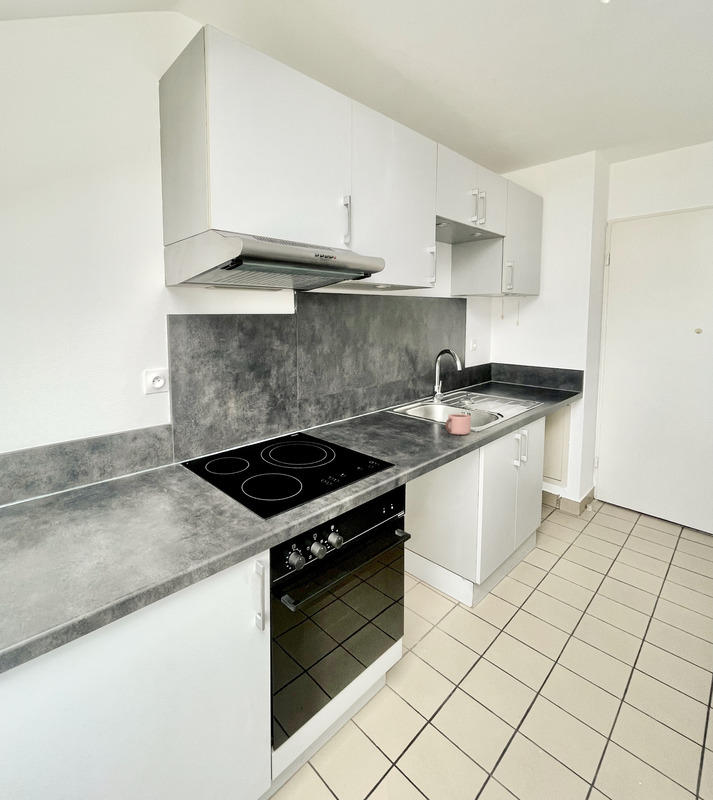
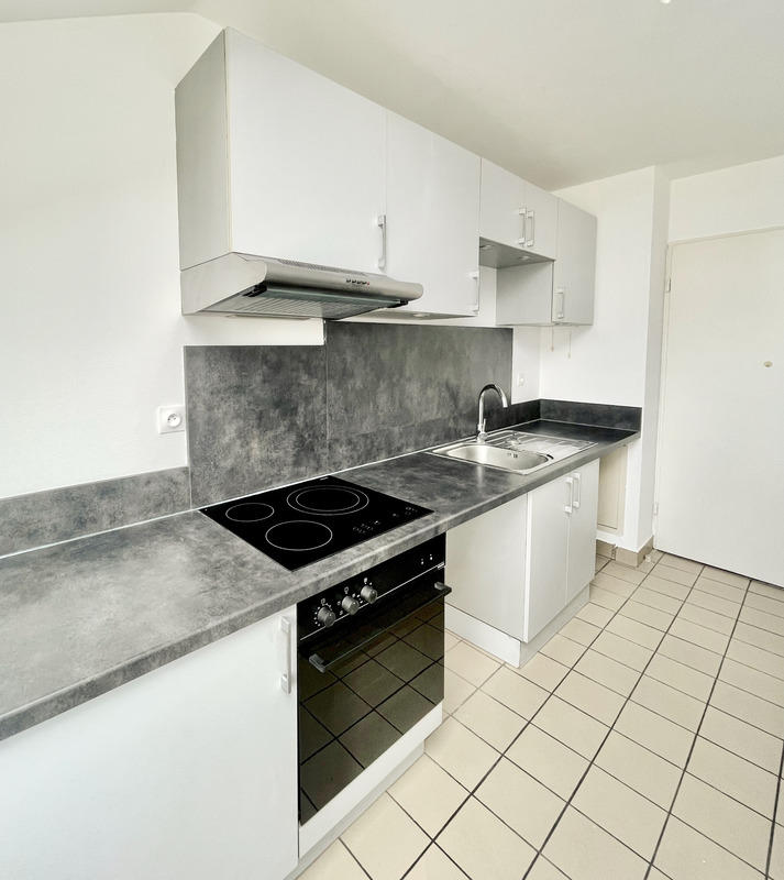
- mug [444,413,472,436]
